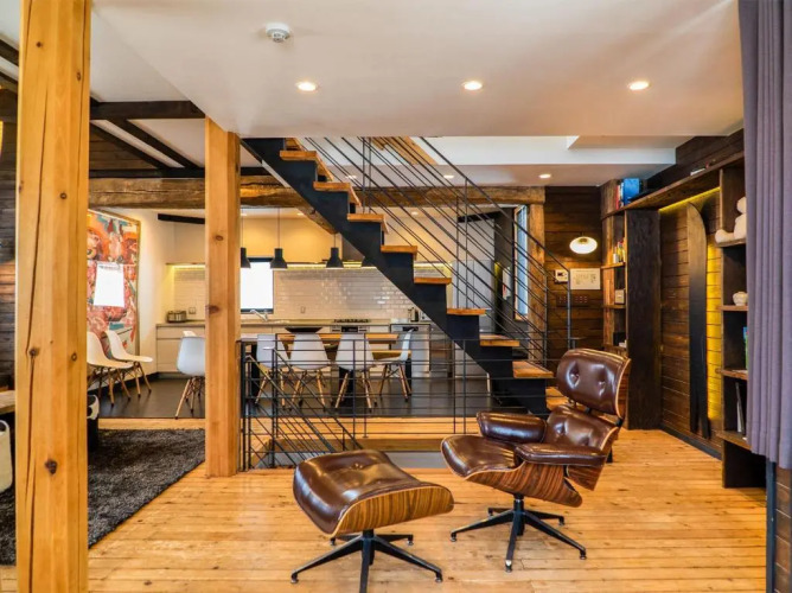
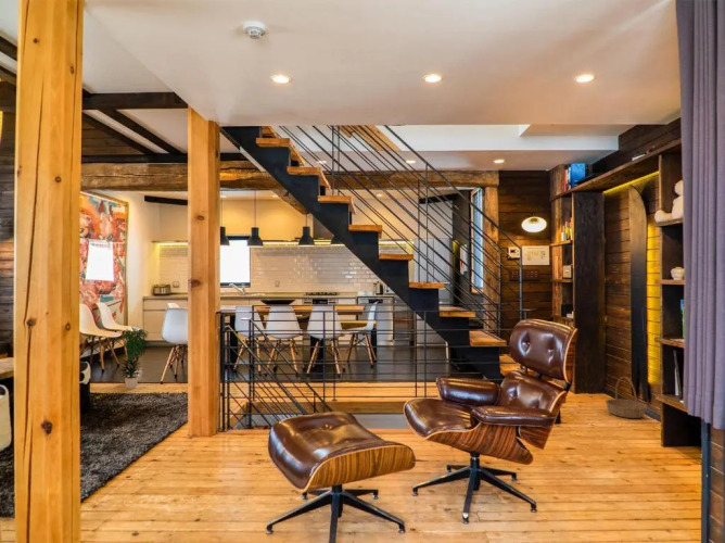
+ basket [605,376,648,419]
+ potted plant [115,323,150,390]
